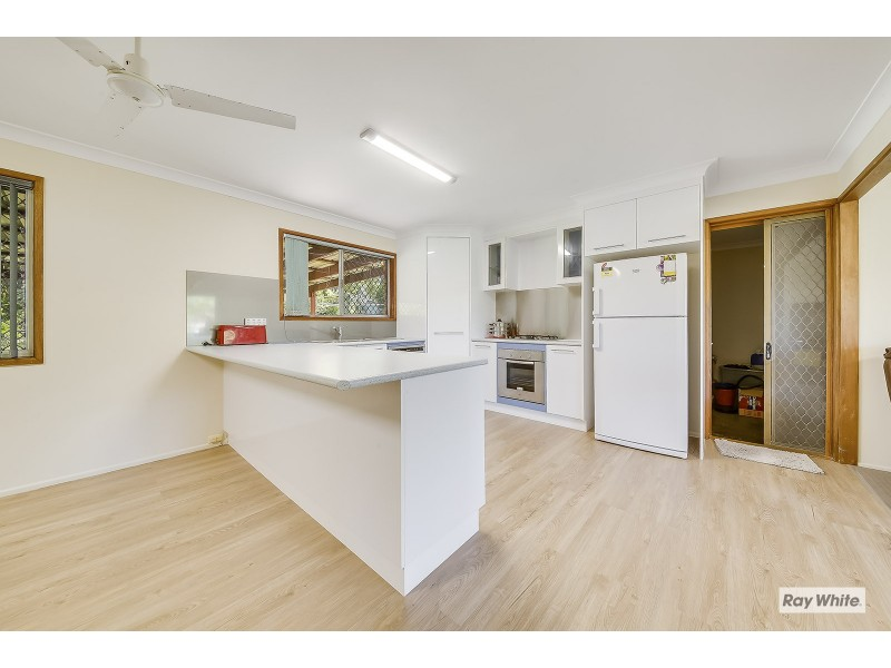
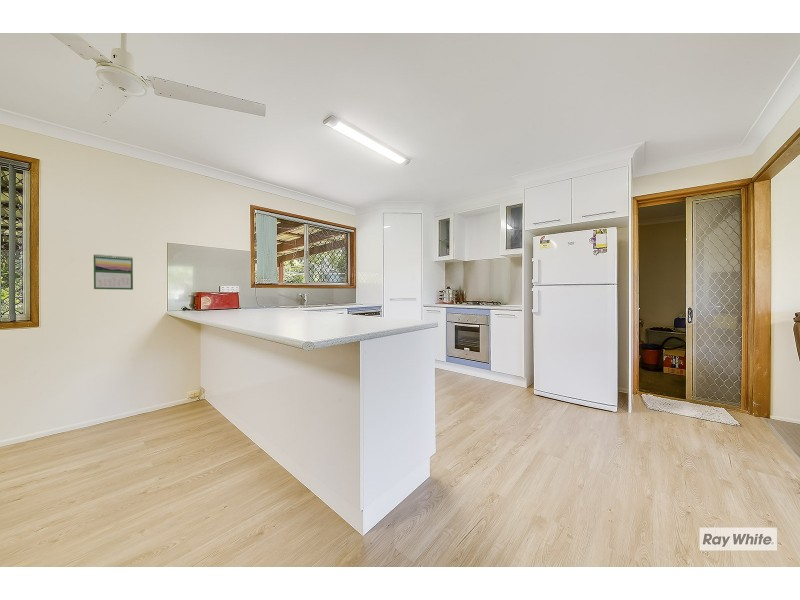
+ calendar [93,253,134,291]
